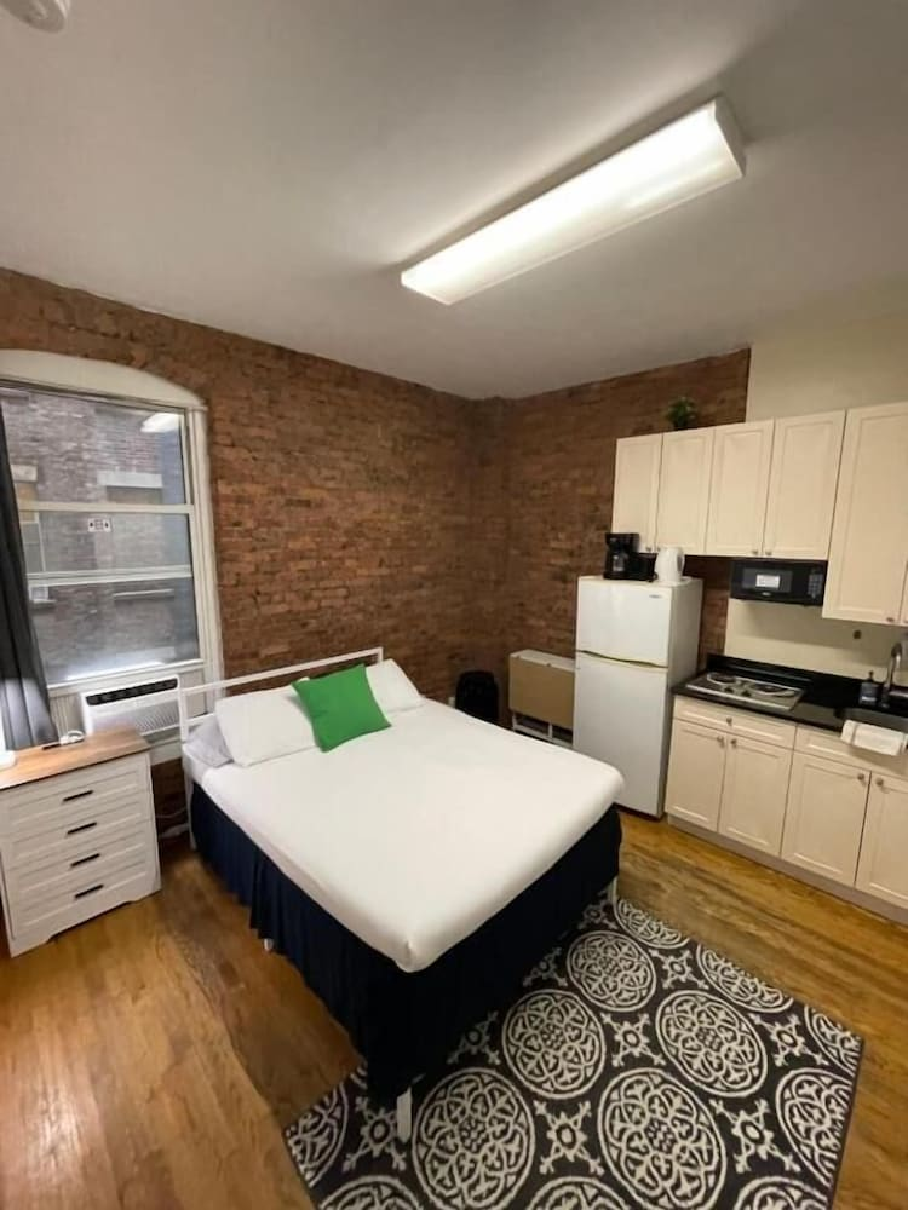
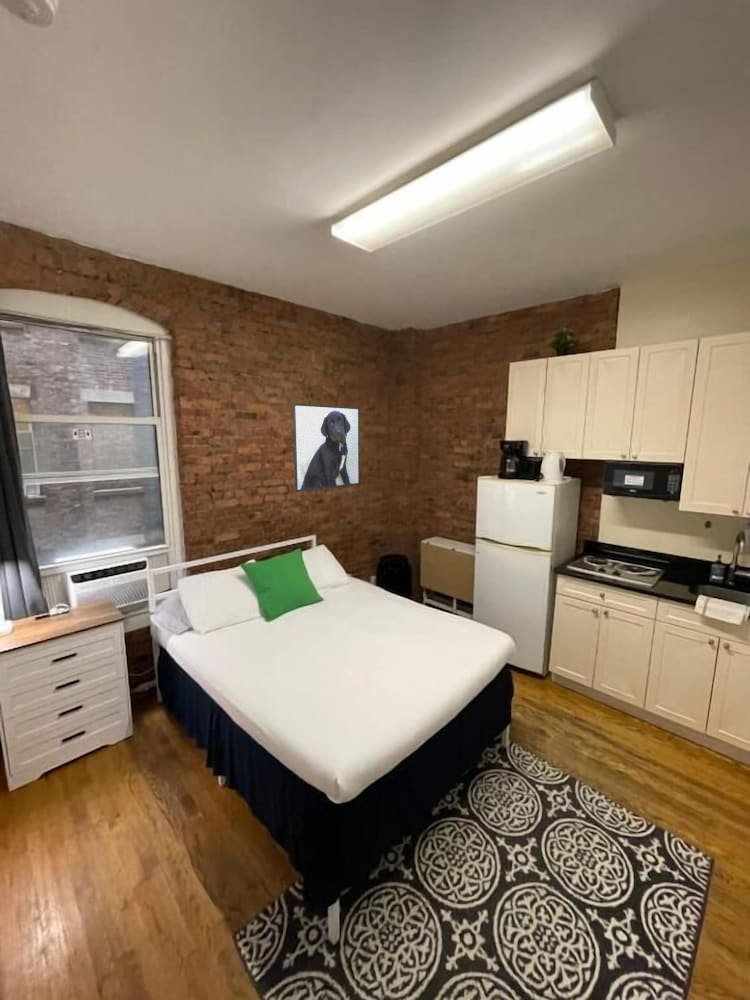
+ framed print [292,403,361,493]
